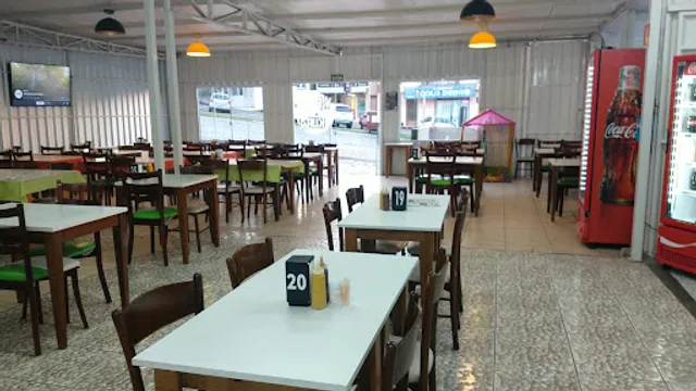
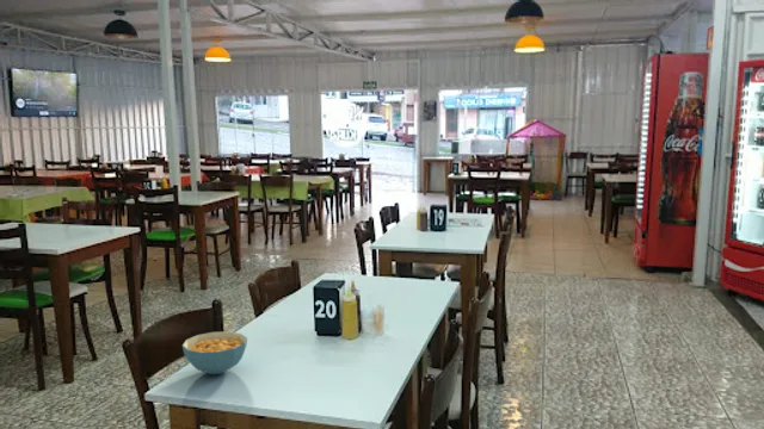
+ cereal bowl [181,330,248,375]
